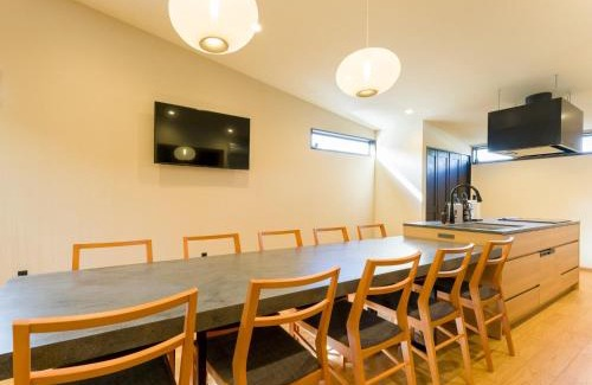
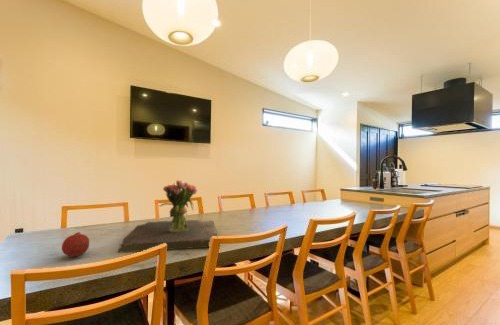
+ flower arrangement [117,179,218,253]
+ fruit [61,231,90,258]
